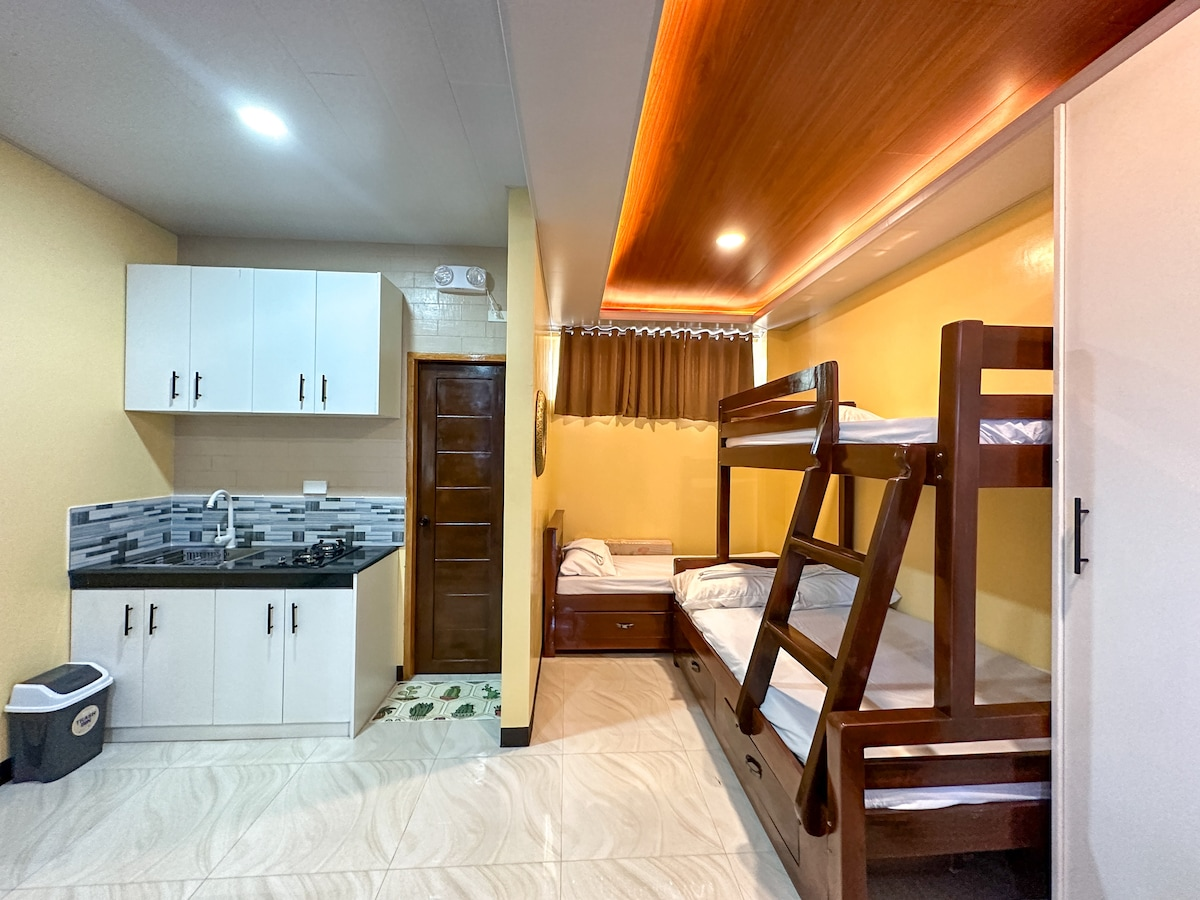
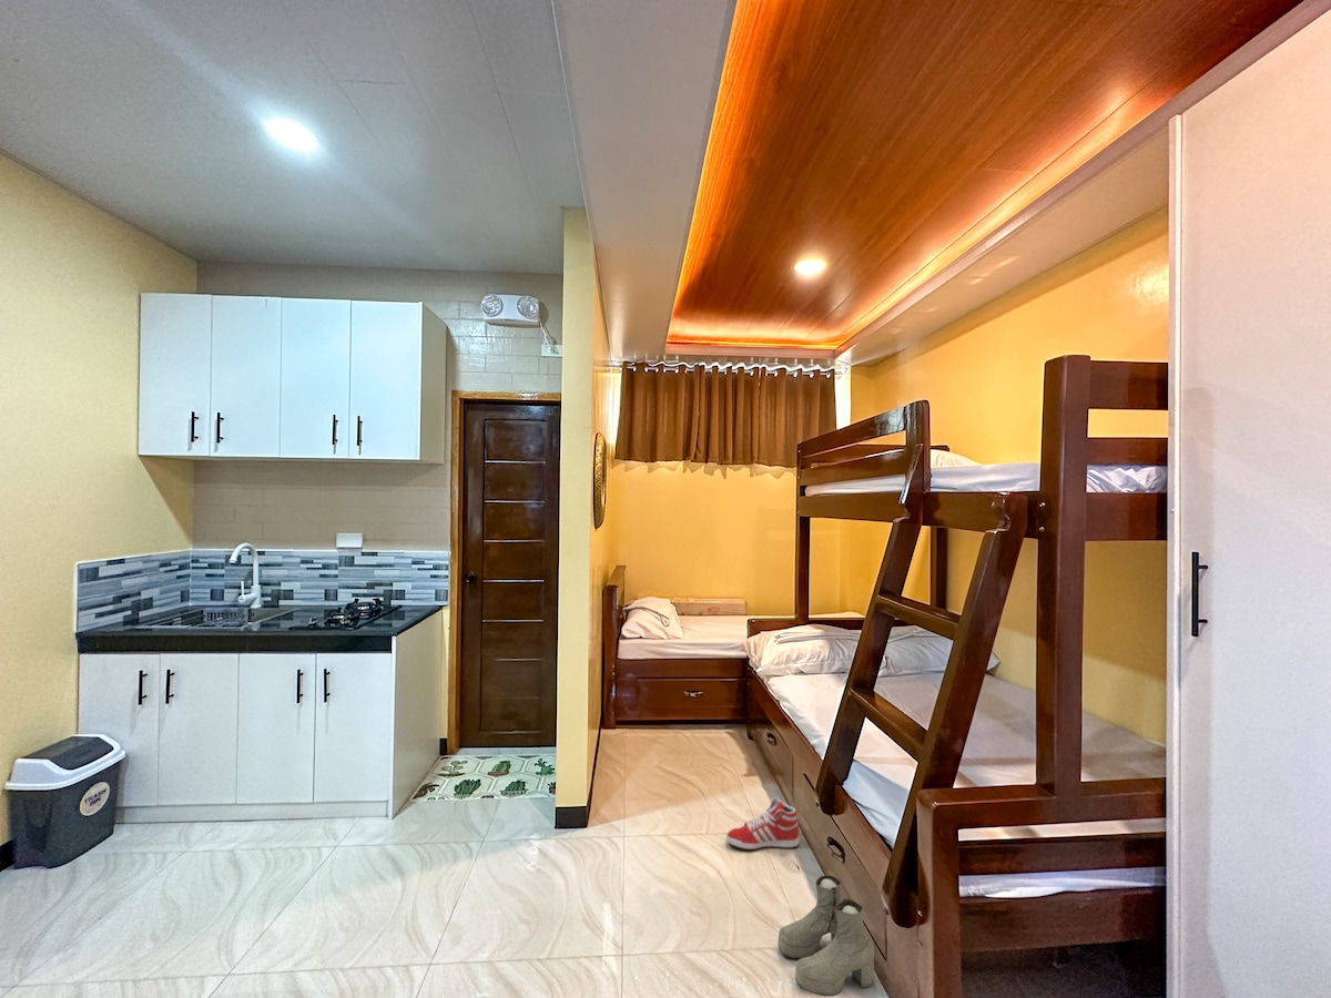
+ sneaker [725,796,800,851]
+ boots [778,874,875,997]
